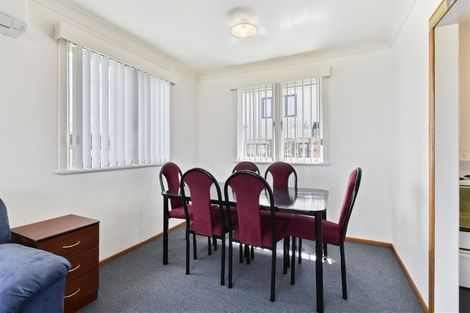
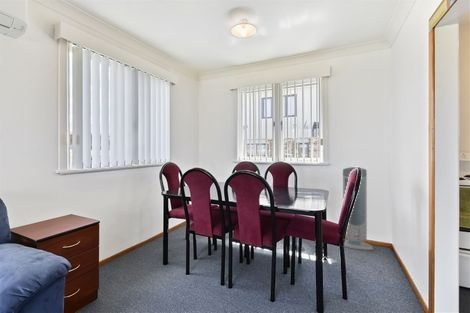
+ air purifier [342,166,374,251]
